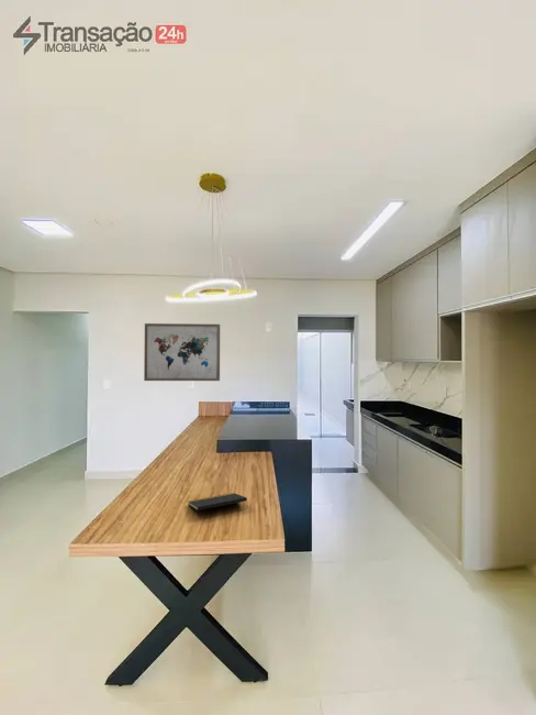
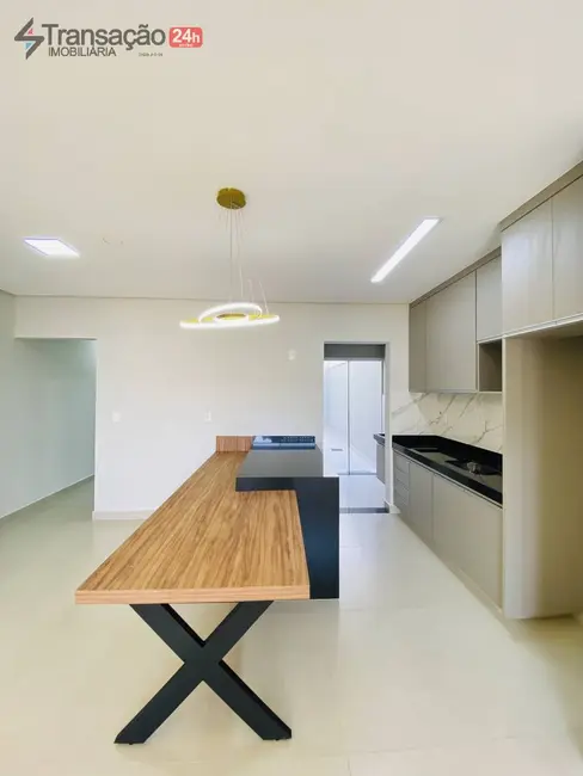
- notepad [187,492,249,512]
- wall art [143,322,221,382]
